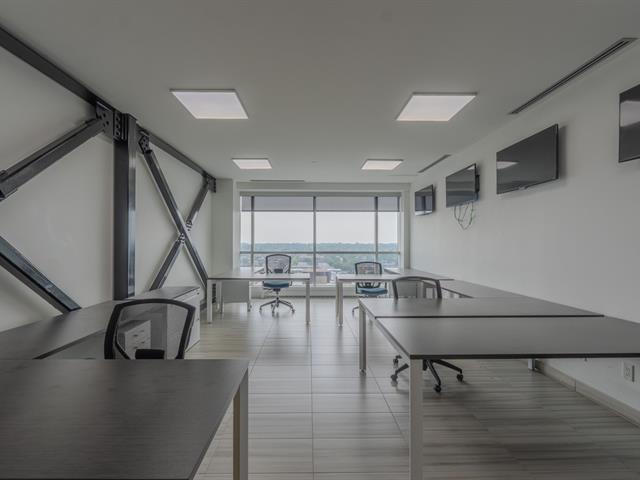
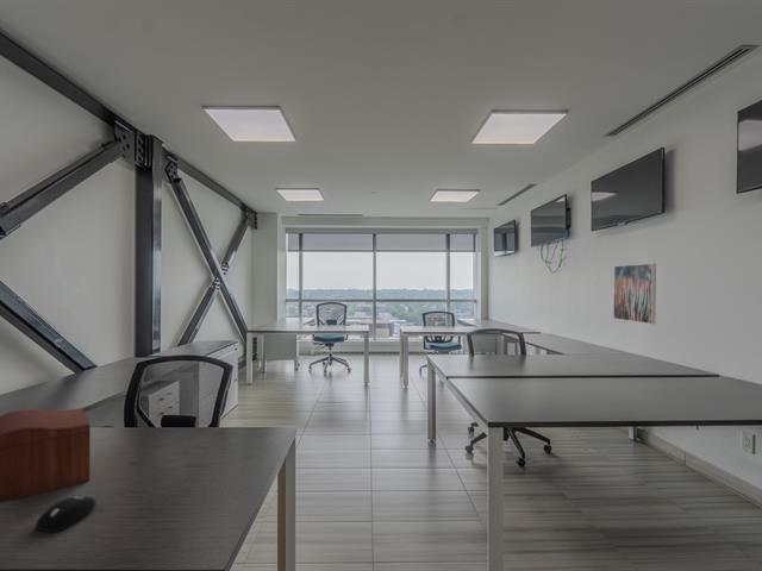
+ computer mouse [35,495,98,533]
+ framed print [612,262,657,325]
+ sewing box [0,407,92,504]
